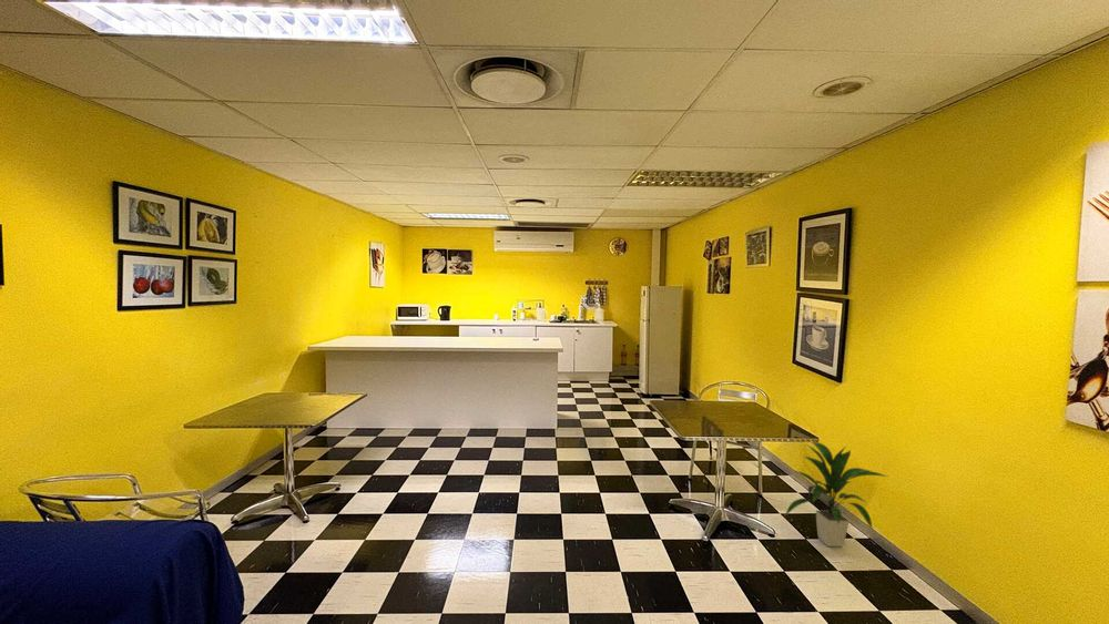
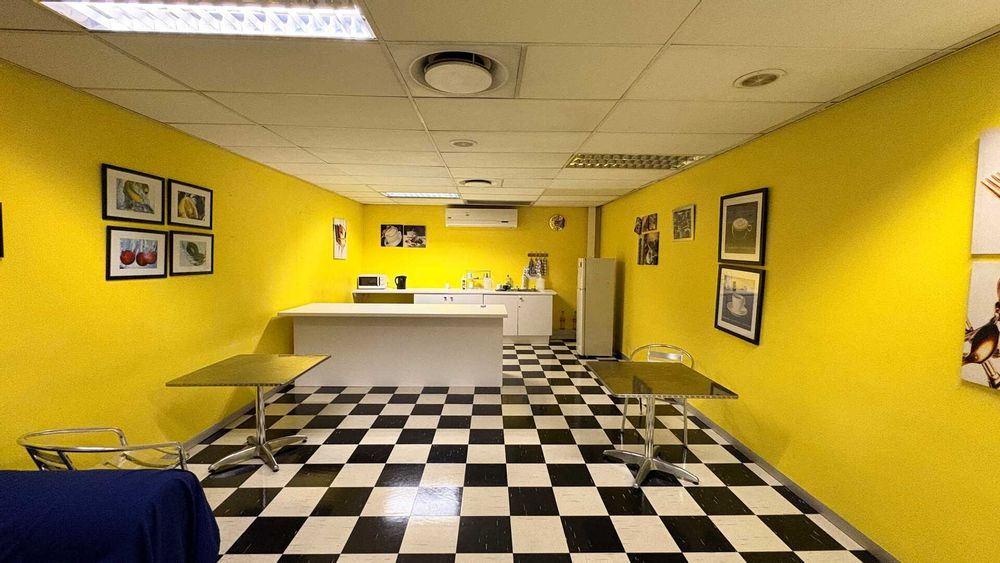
- indoor plant [783,441,888,548]
